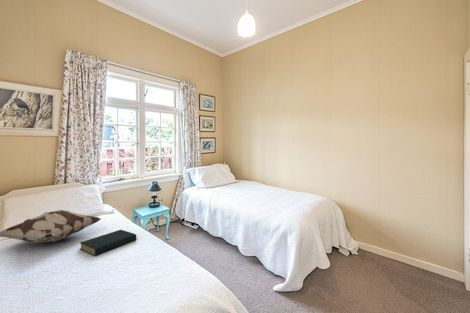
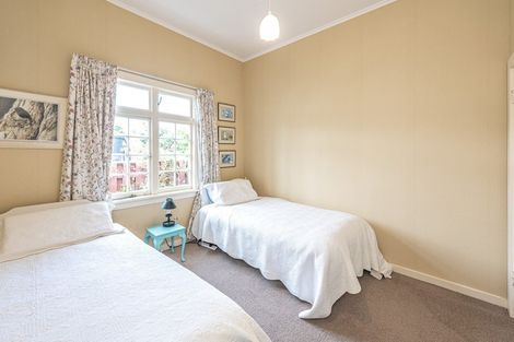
- decorative pillow [0,209,102,244]
- hardback book [79,229,137,257]
